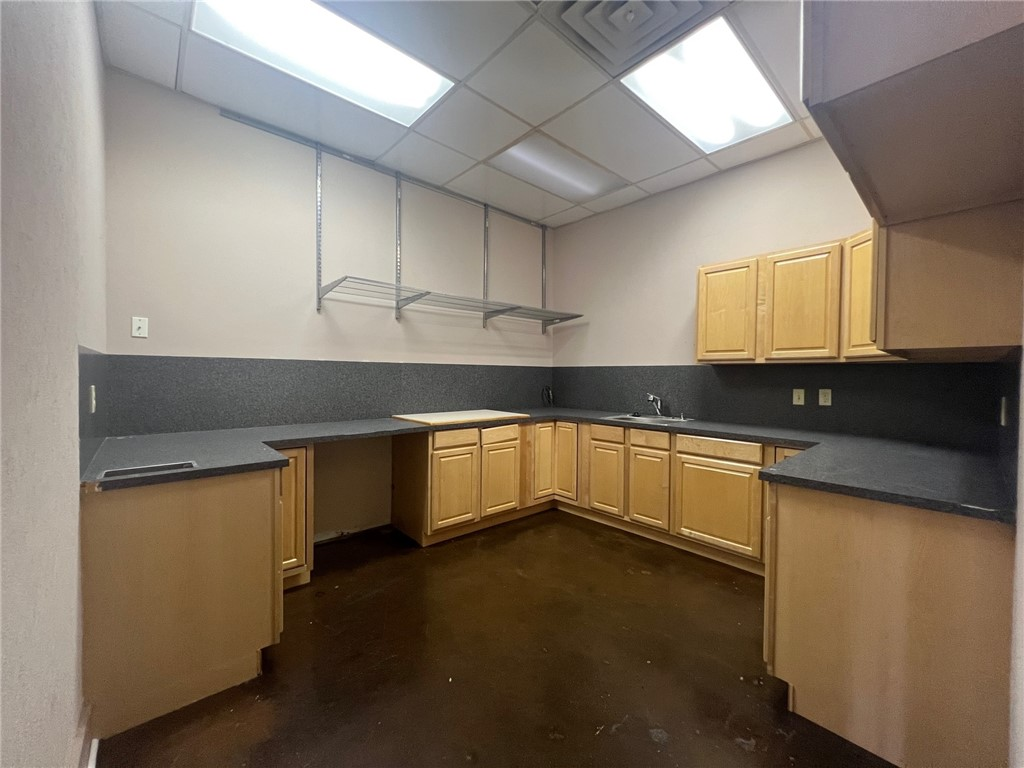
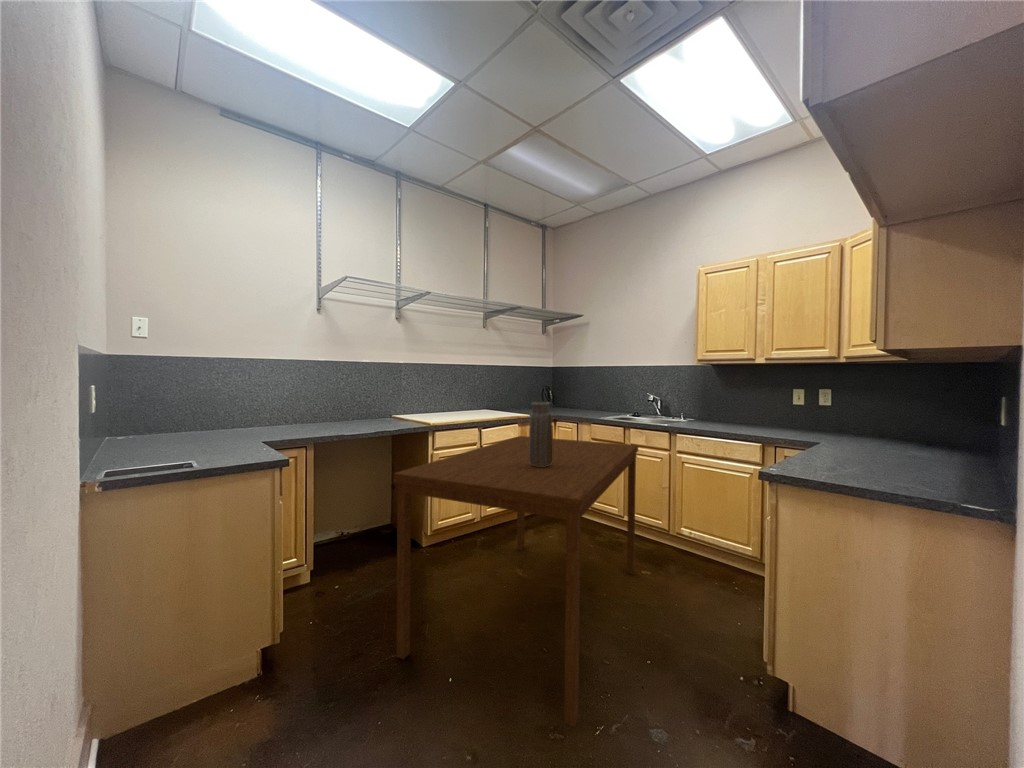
+ dining table [393,435,639,728]
+ vase [528,401,554,467]
